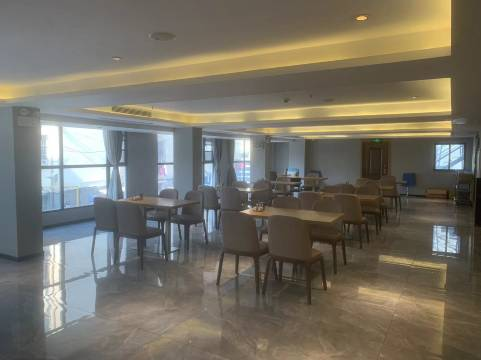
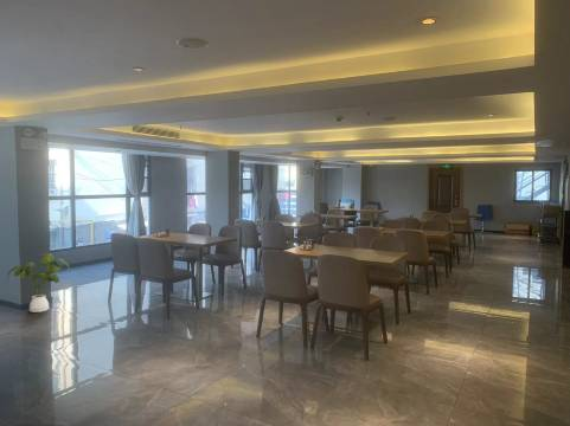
+ house plant [6,252,71,314]
